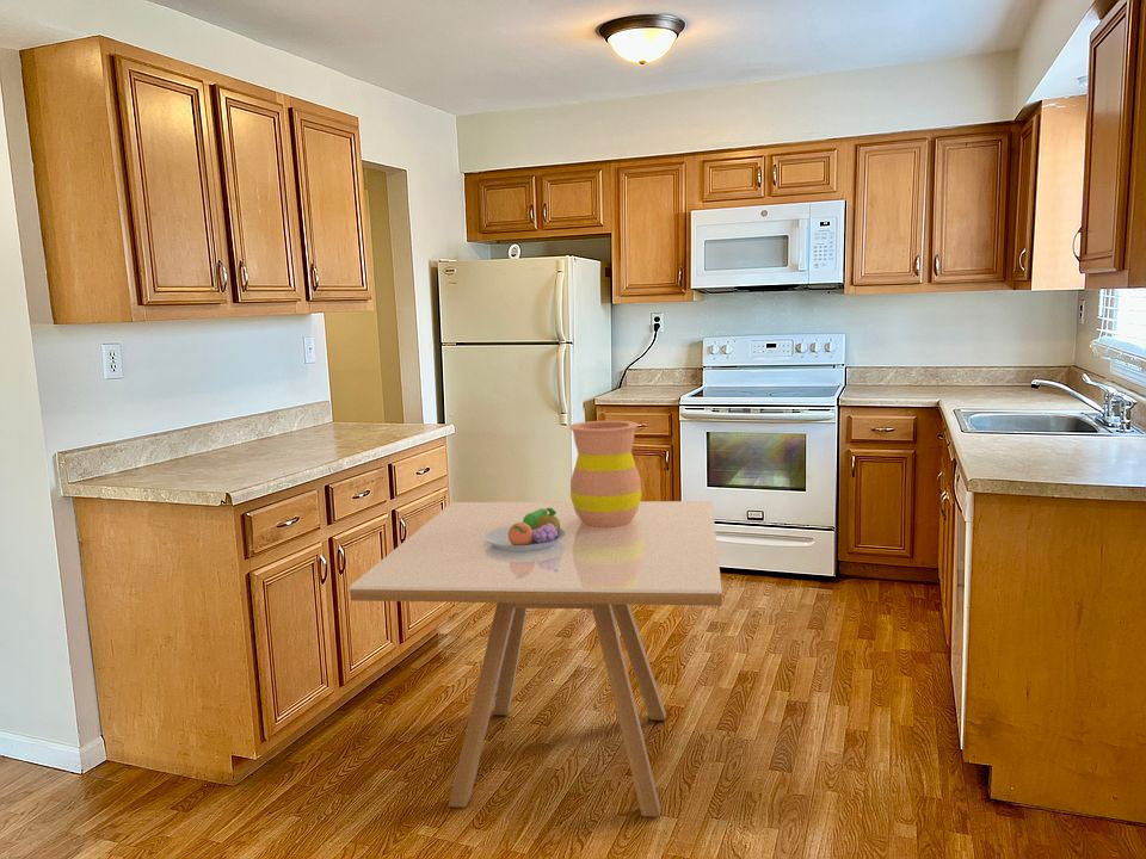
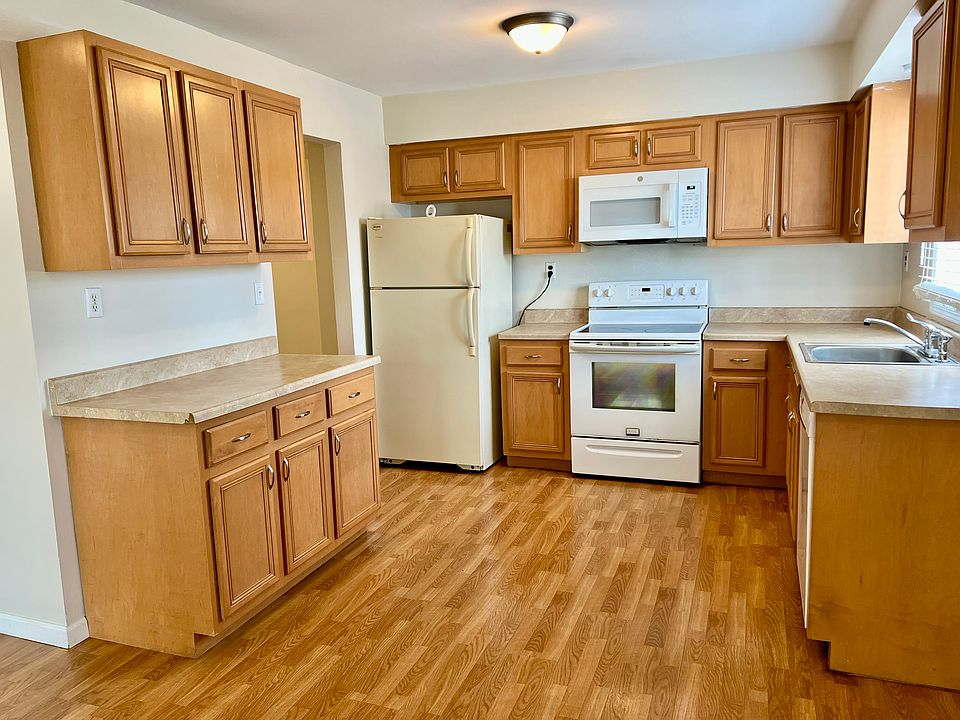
- dining table [349,500,723,818]
- vase [568,420,643,527]
- fruit bowl [485,508,565,552]
